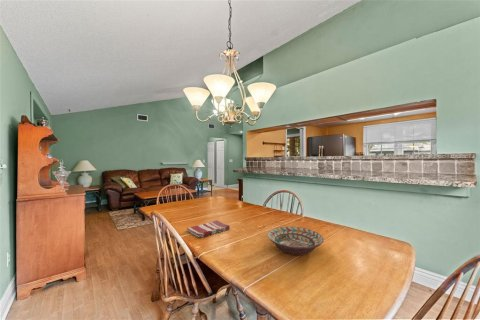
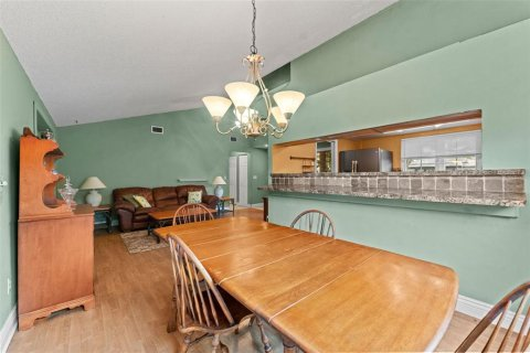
- decorative bowl [266,226,325,256]
- dish towel [185,219,231,238]
